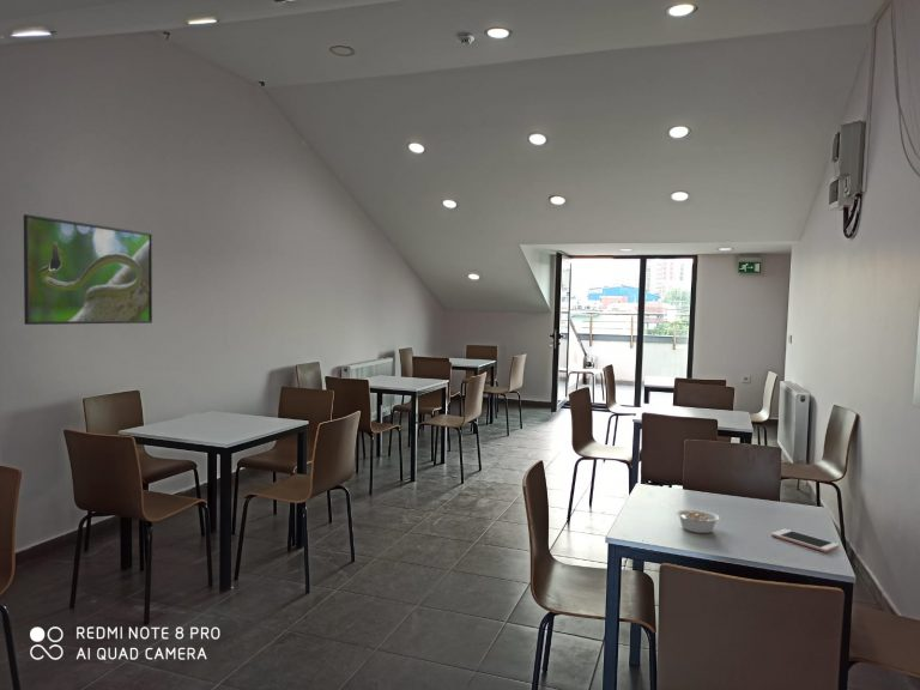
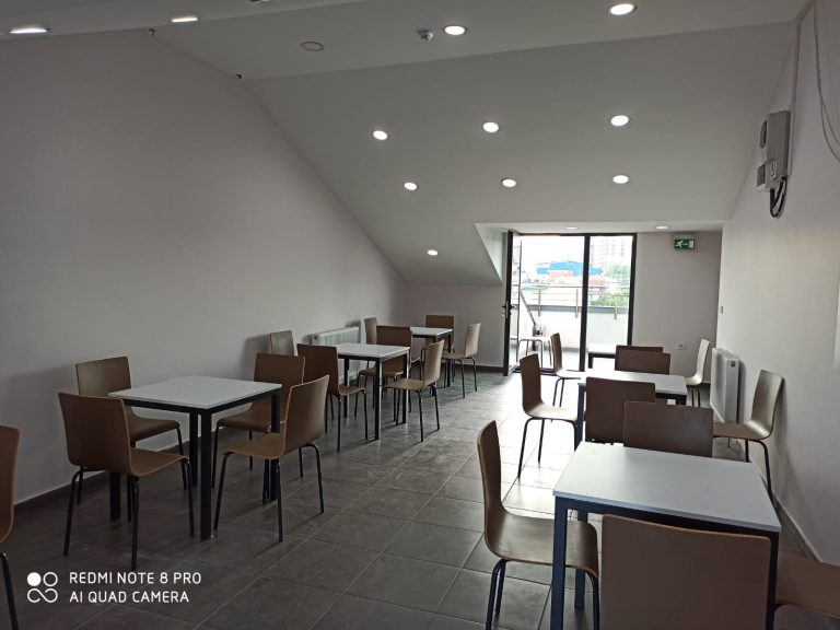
- cell phone [770,528,840,553]
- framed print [23,213,153,326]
- legume [676,508,726,534]
